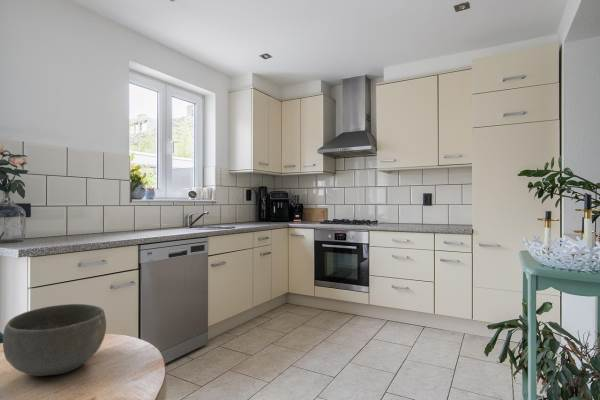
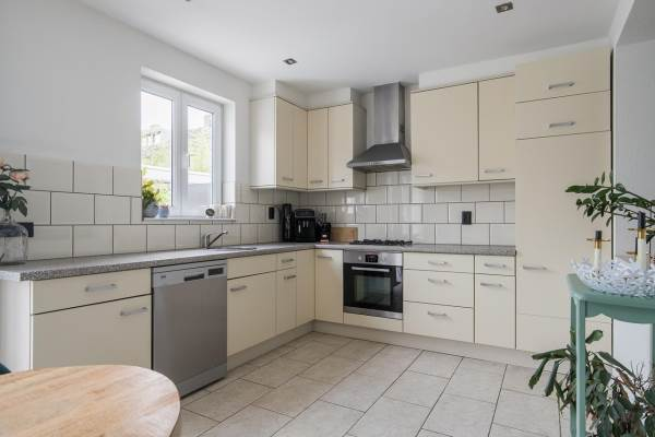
- bowl [2,303,107,377]
